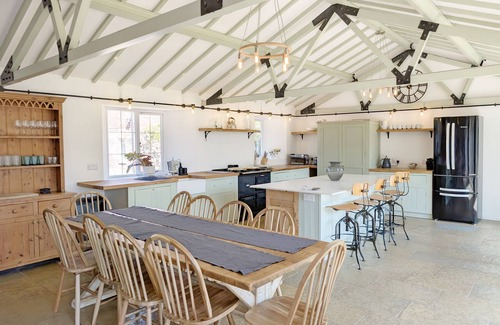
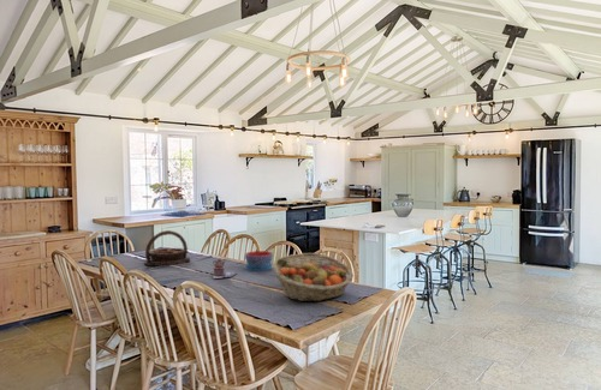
+ teapot [212,258,237,280]
+ bowl [244,250,274,272]
+ serving tray [143,229,191,268]
+ fruit basket [272,252,355,302]
